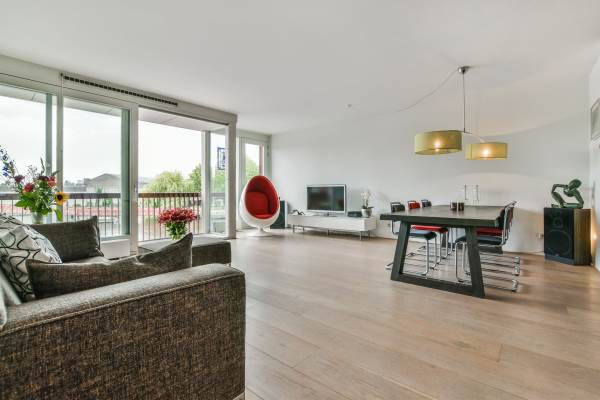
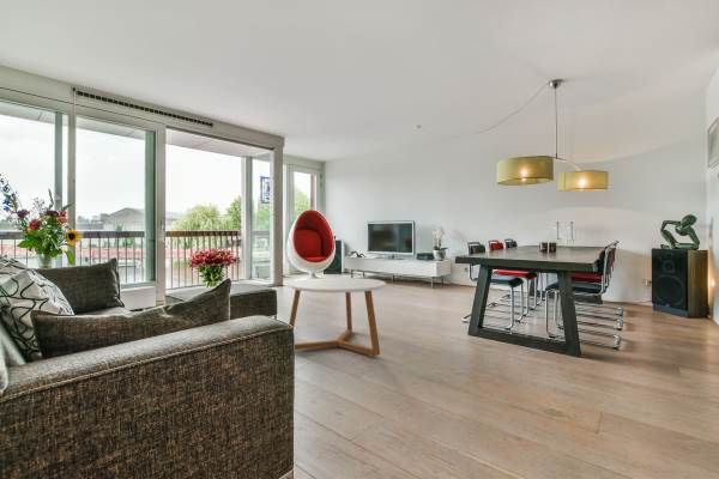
+ coffee table [288,277,387,357]
